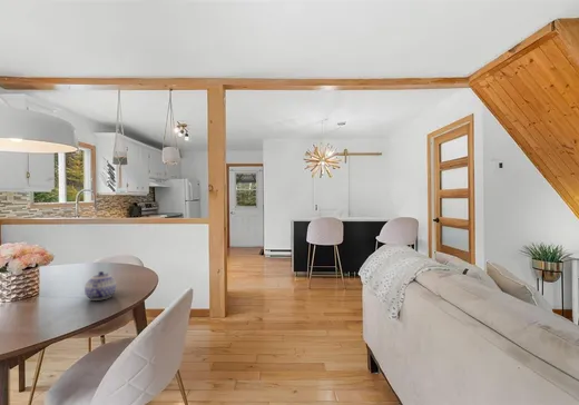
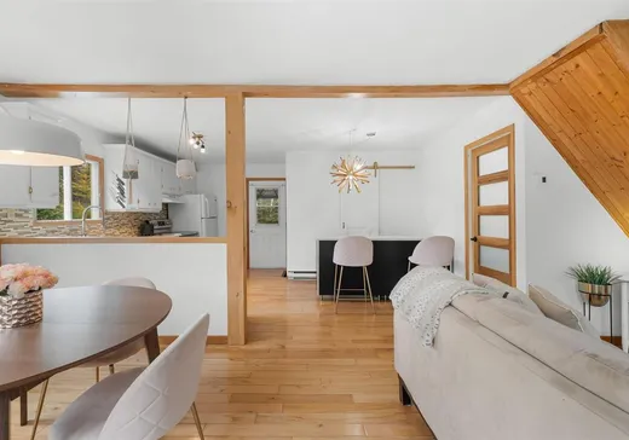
- teapot [84,270,117,302]
